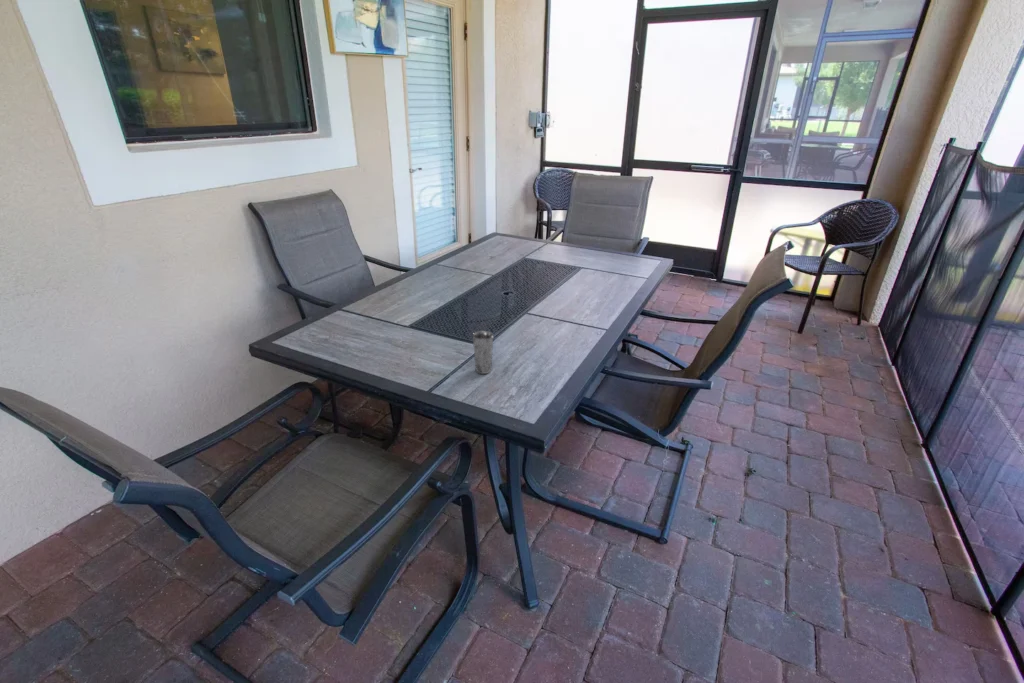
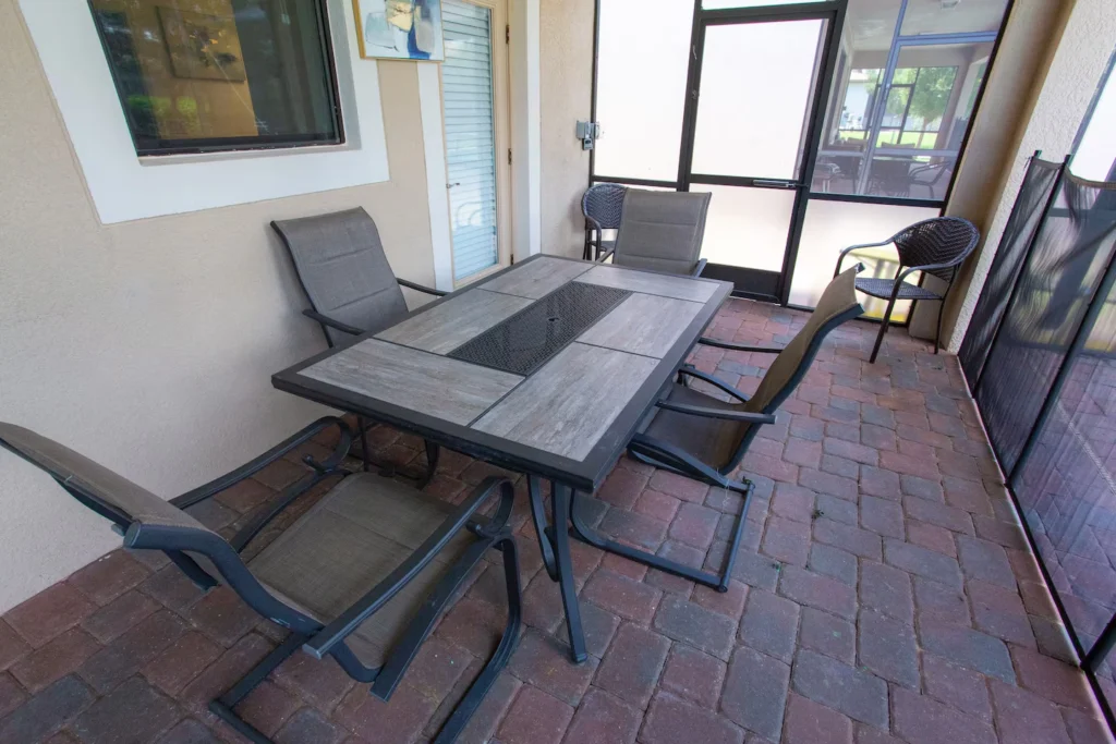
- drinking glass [472,330,495,375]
